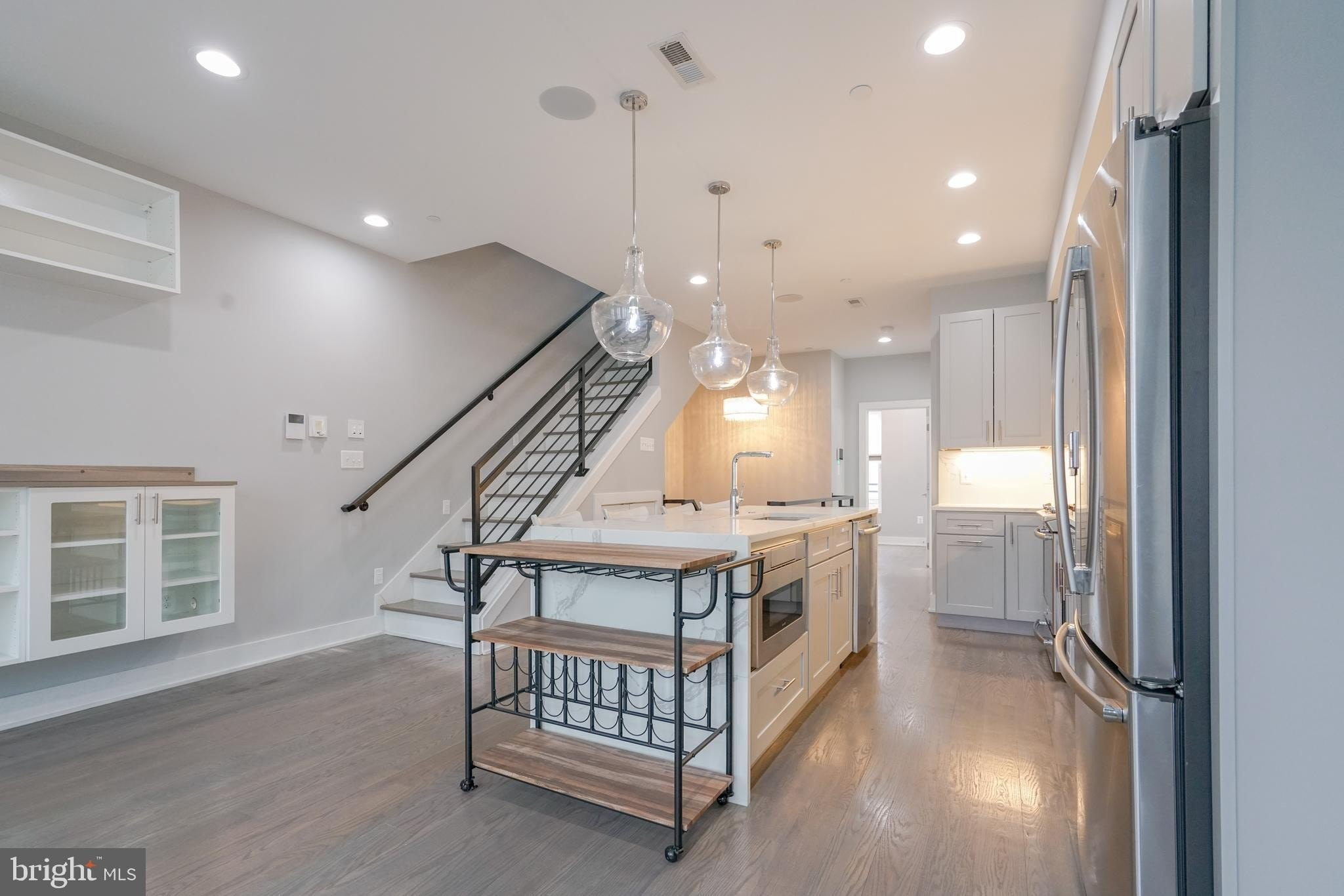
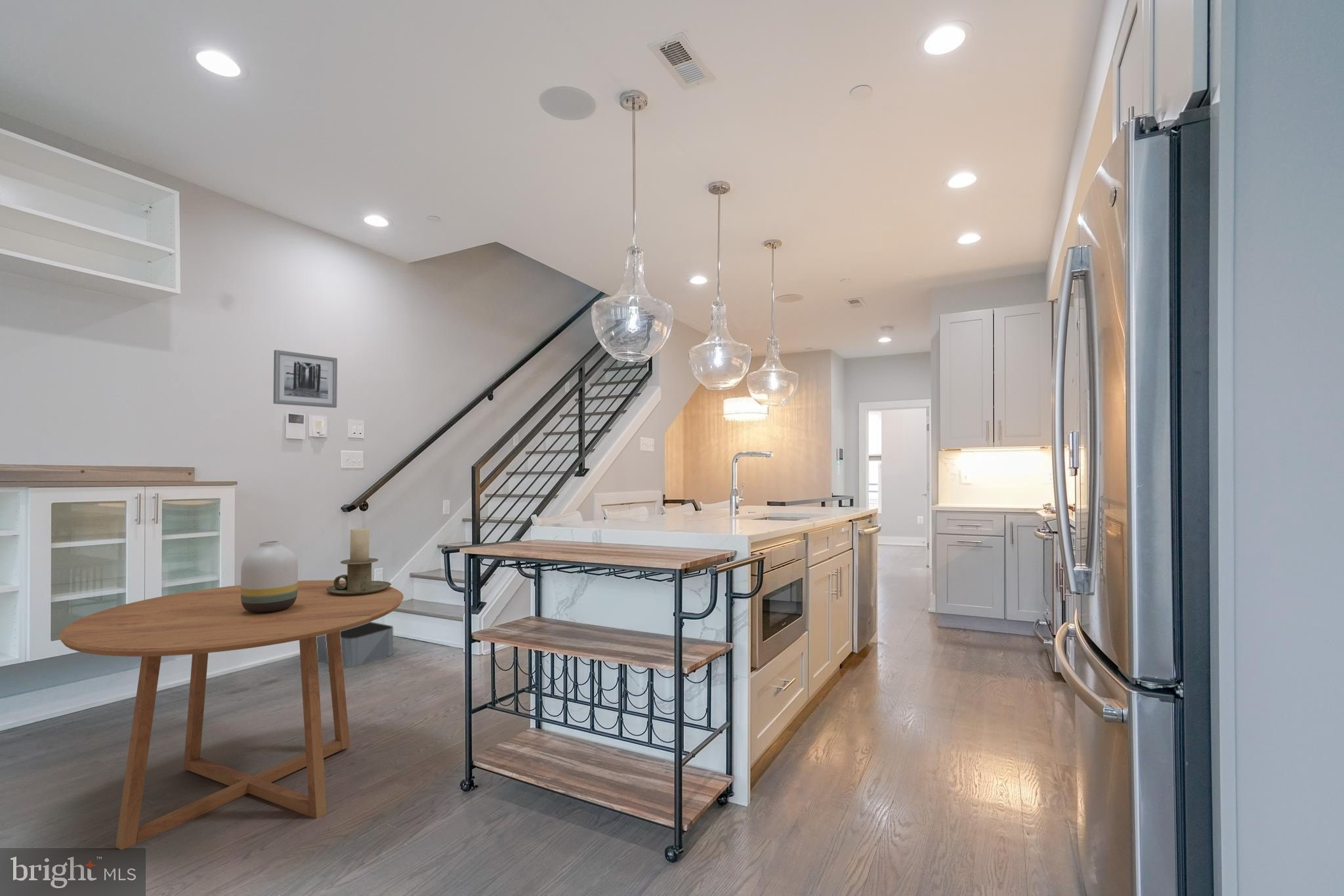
+ dining table [58,580,404,851]
+ candle holder [326,528,392,596]
+ vase [240,540,299,613]
+ wall art [273,349,338,409]
+ storage bin [316,621,394,667]
